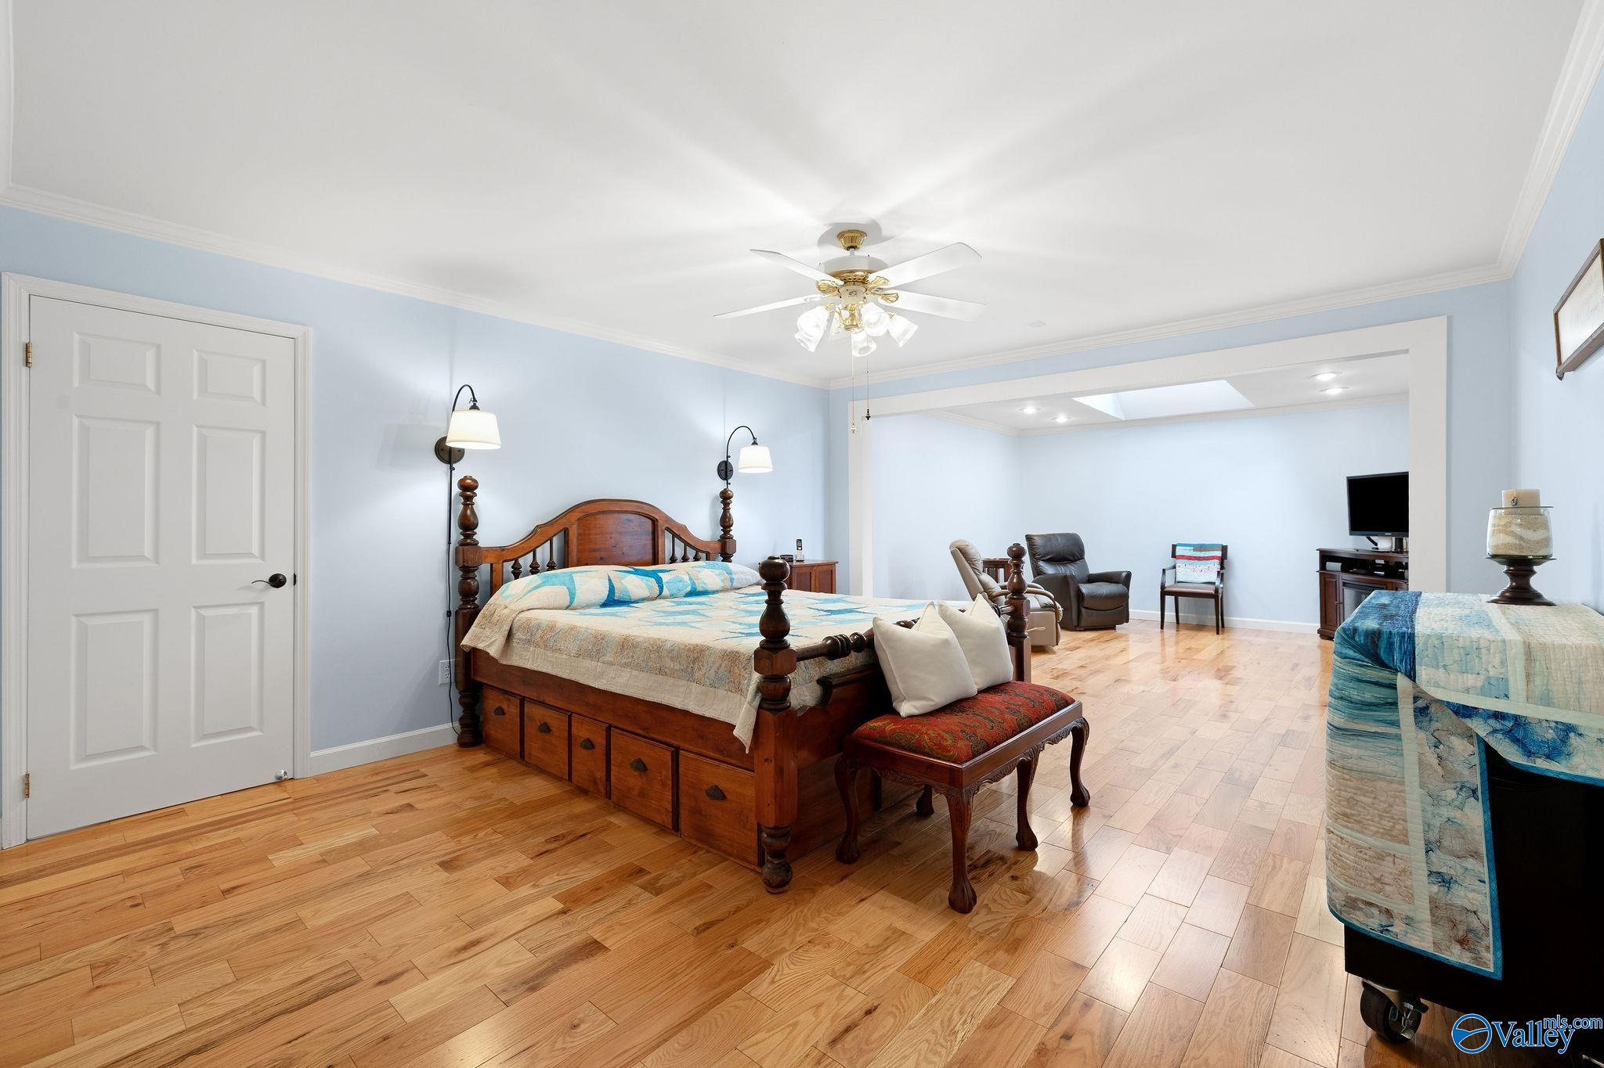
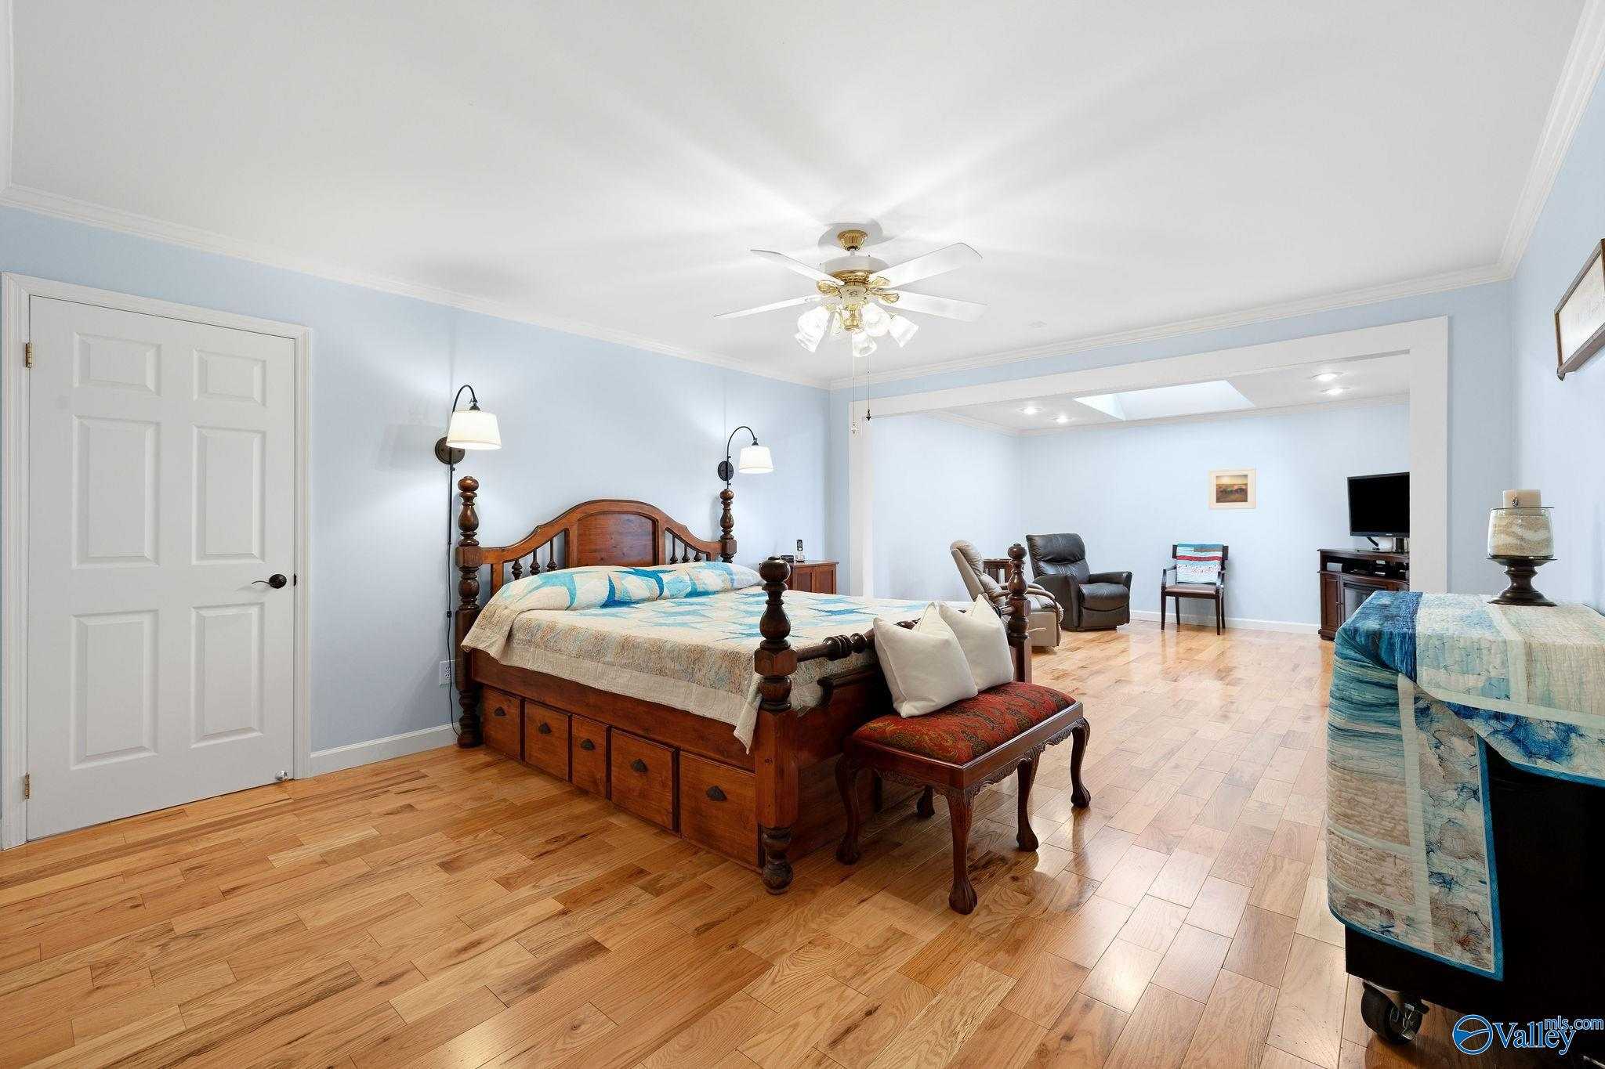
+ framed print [1208,466,1257,511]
